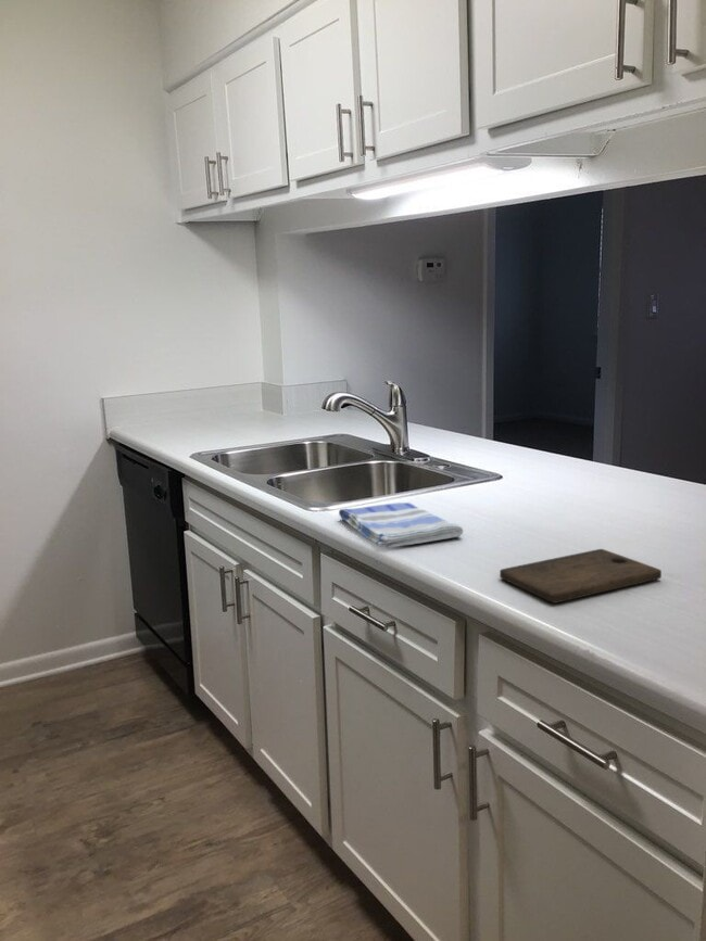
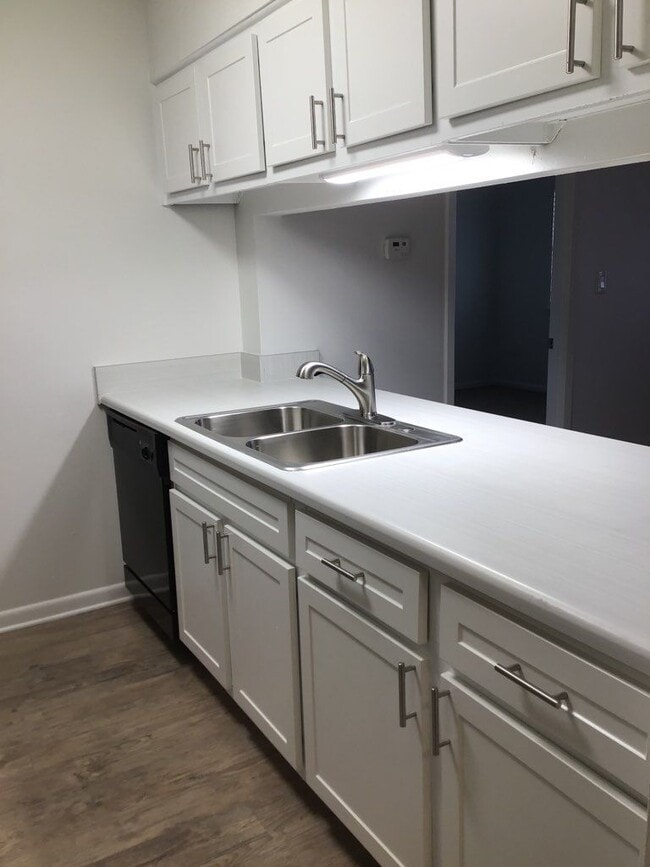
- dish towel [338,501,464,549]
- cutting board [499,548,663,605]
